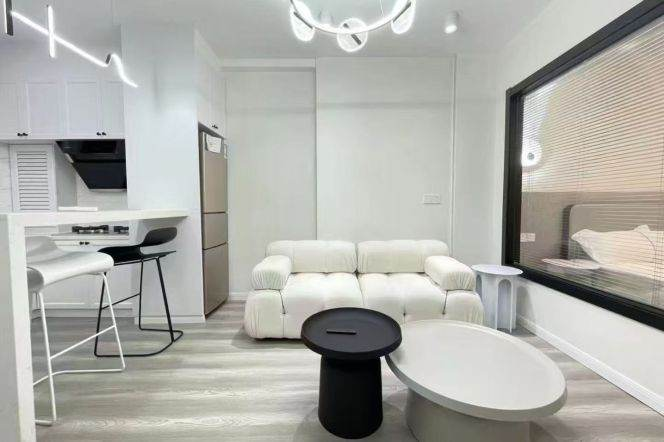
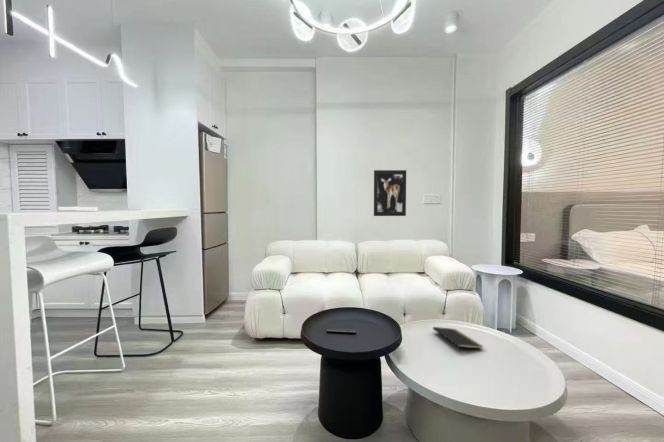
+ wall art [373,169,407,217]
+ notepad [432,326,484,354]
